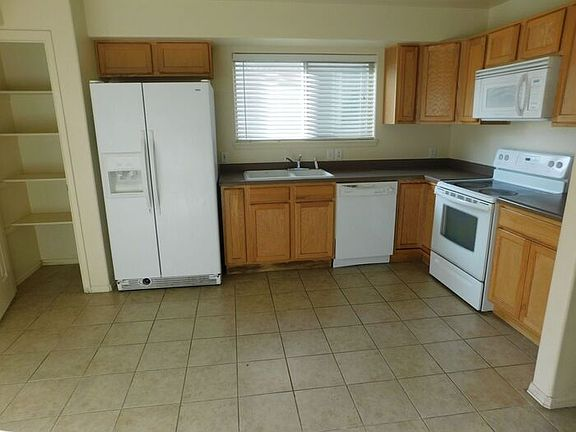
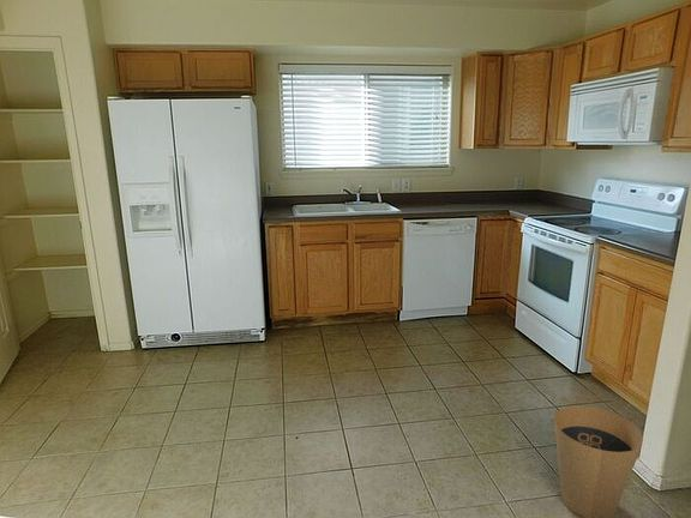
+ trash can [553,405,644,518]
